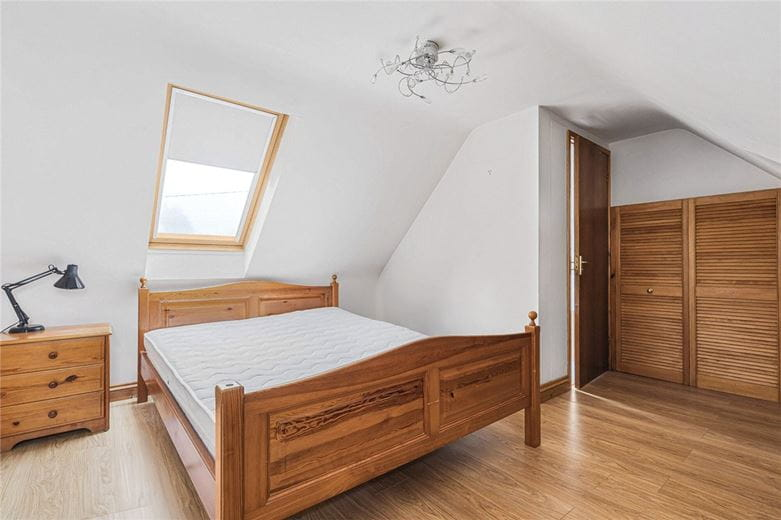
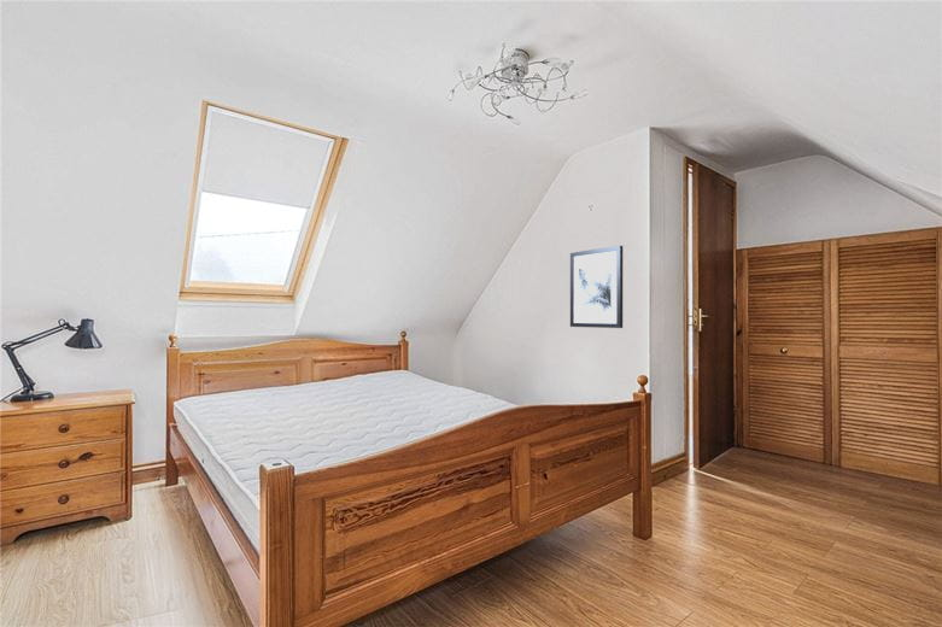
+ wall art [569,245,624,329]
